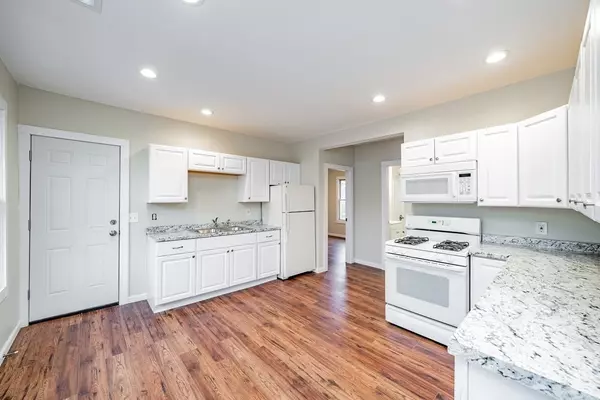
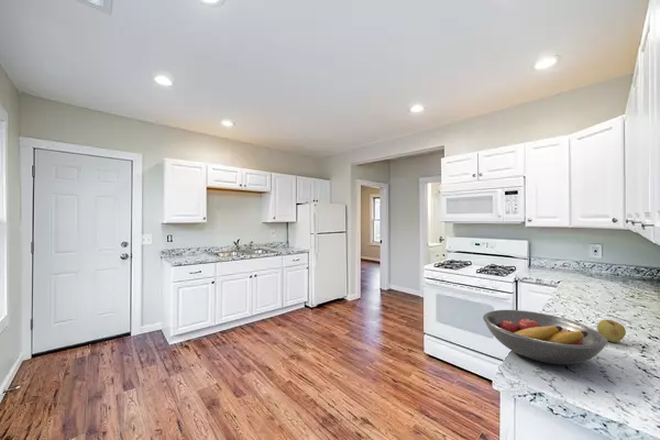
+ apple [596,319,627,343]
+ fruit bowl [482,309,608,365]
